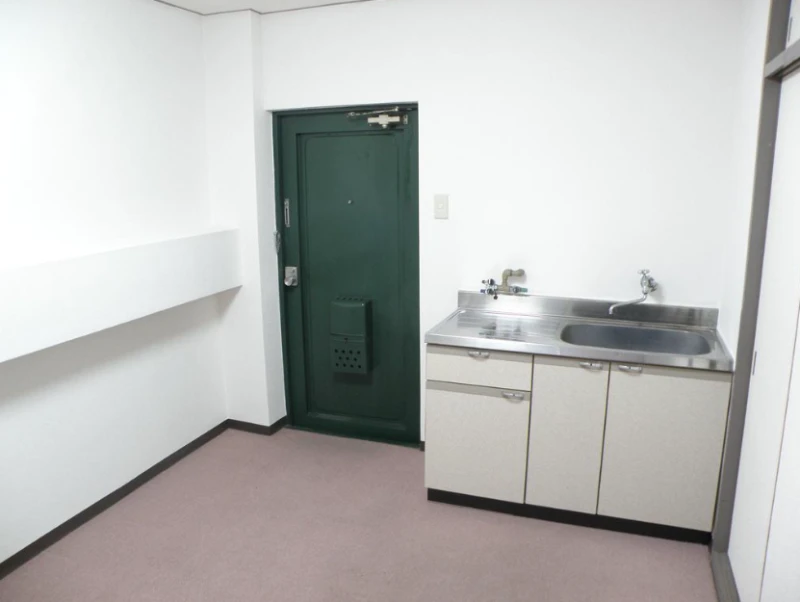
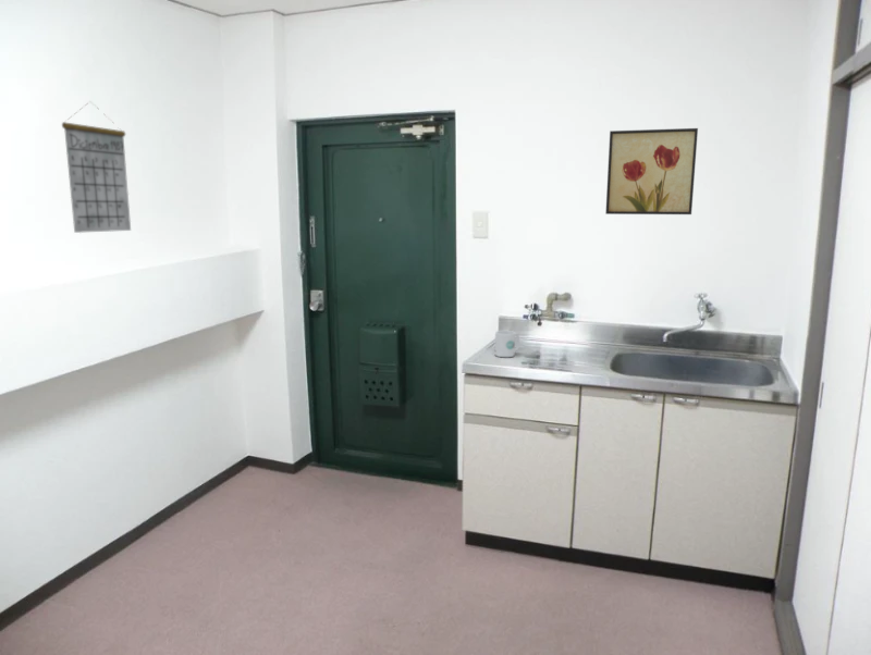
+ wall art [604,127,699,215]
+ calendar [61,100,132,234]
+ mug [494,330,520,358]
